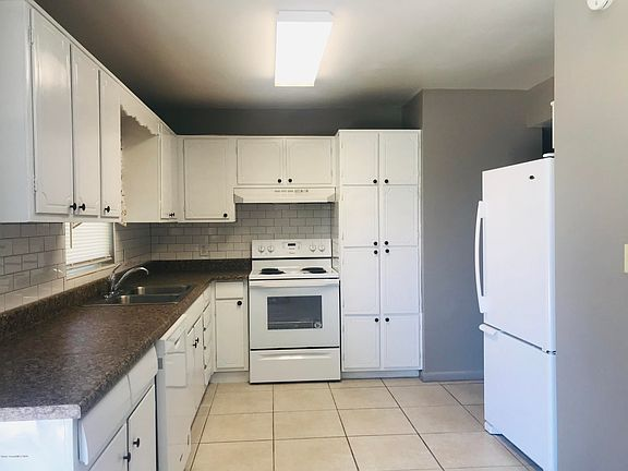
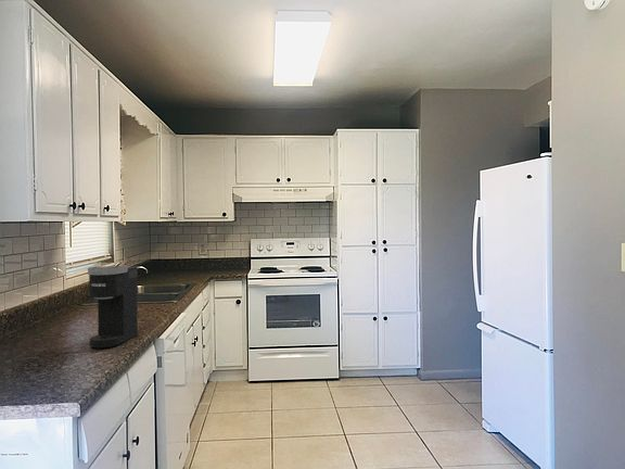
+ coffee maker [87,265,139,350]
